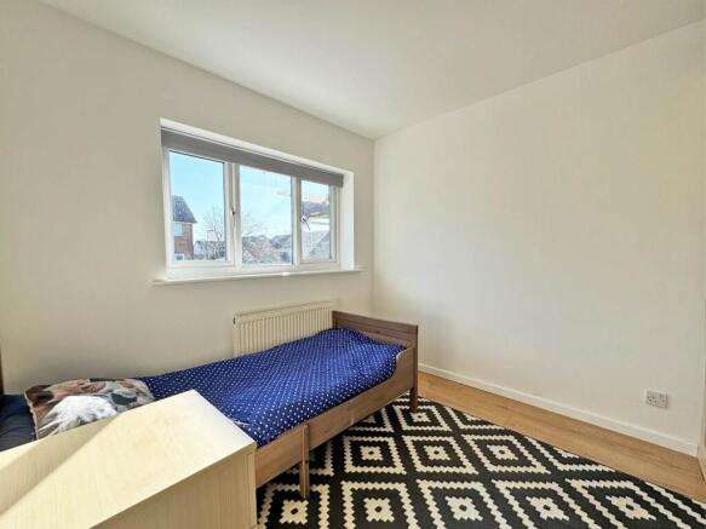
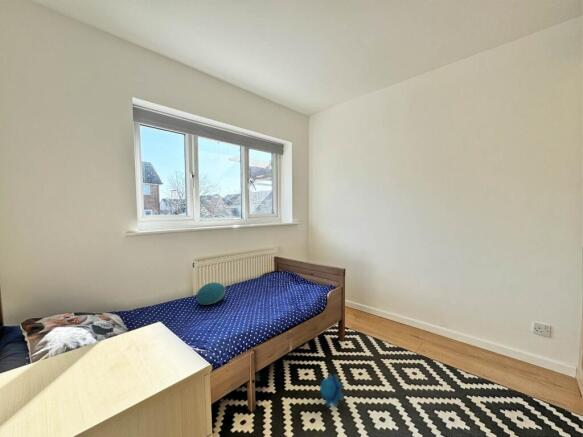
+ cushion [195,282,227,306]
+ plush toy [319,373,345,408]
